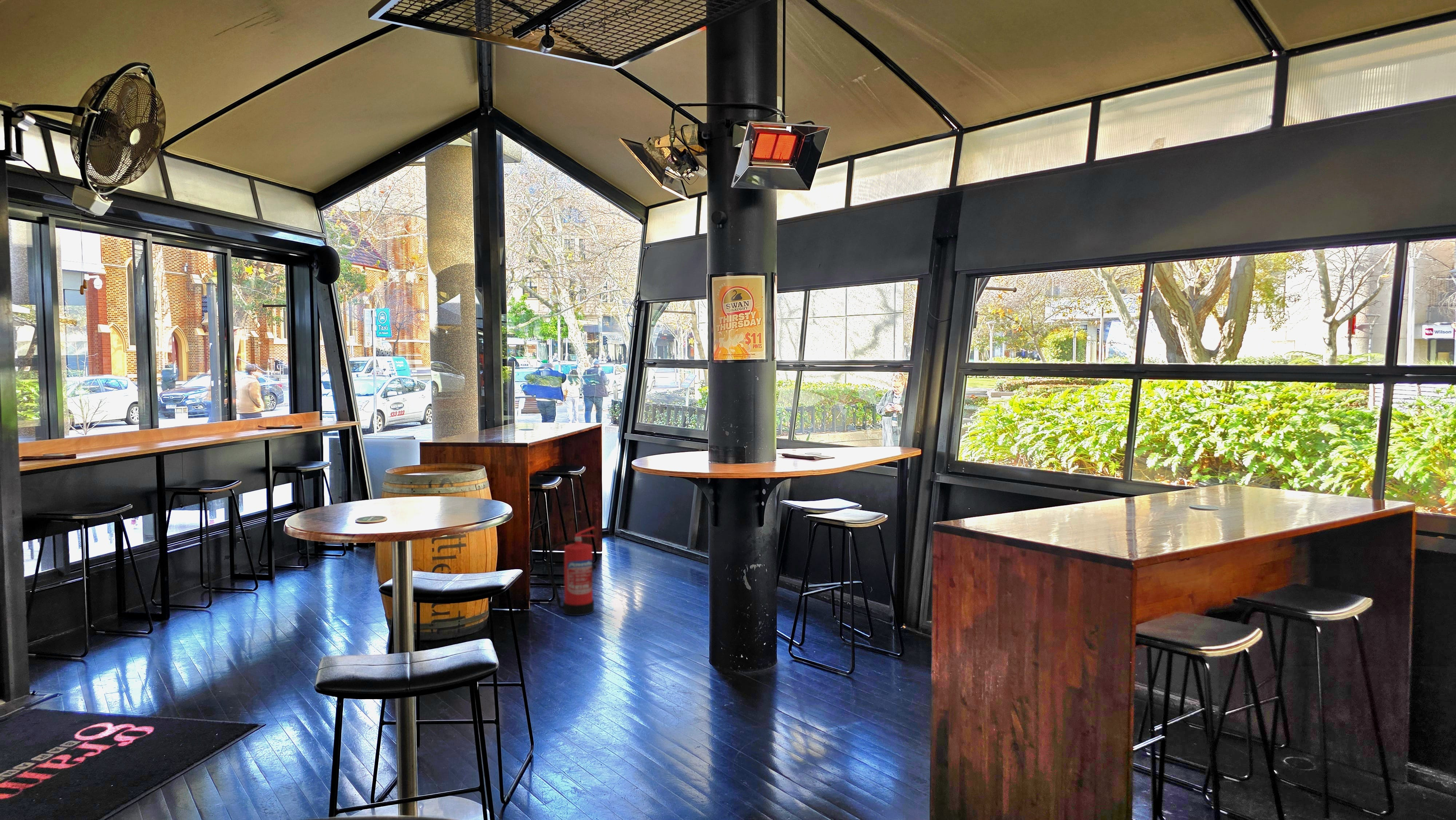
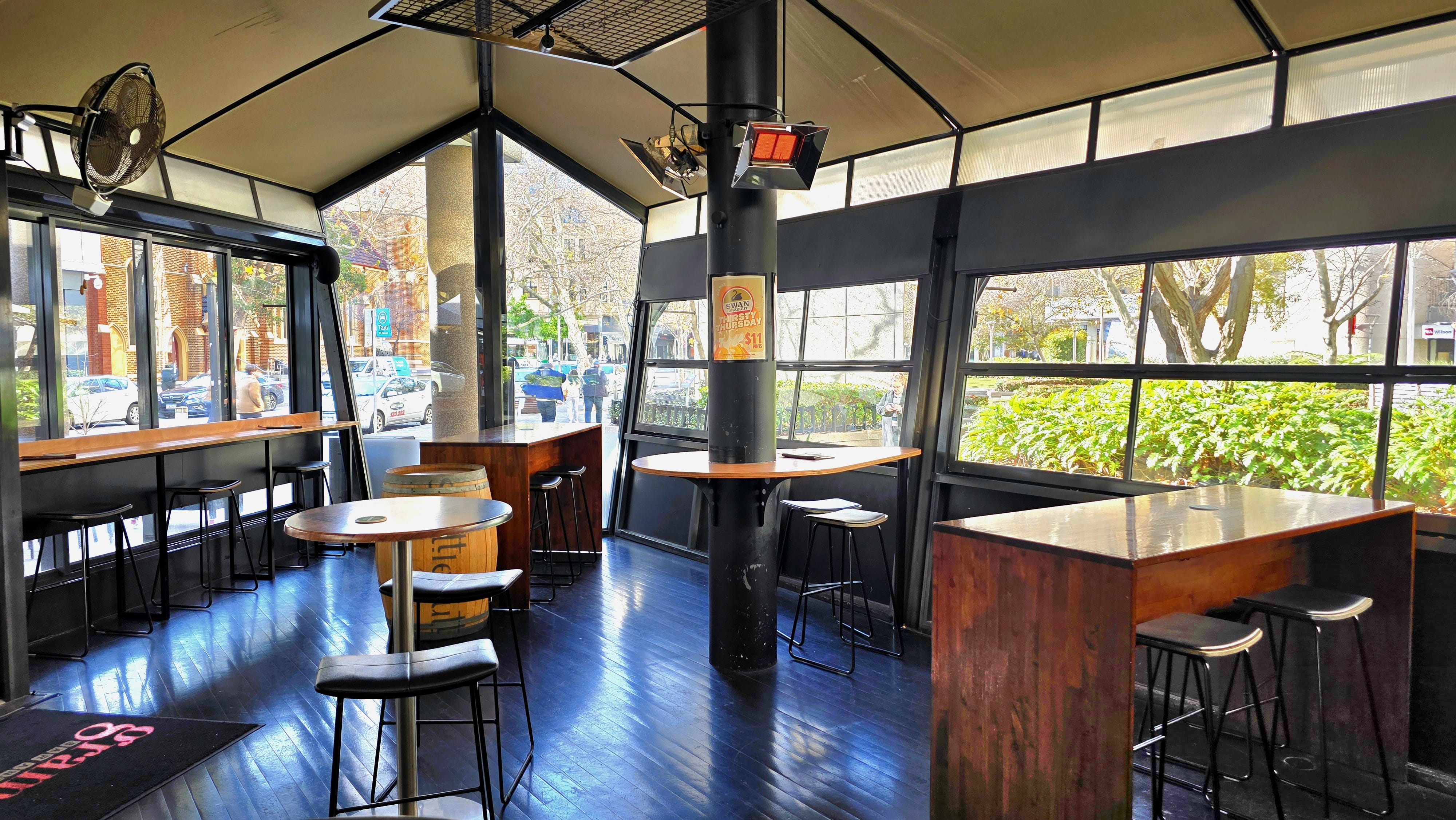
- fire extinguisher [546,526,596,616]
